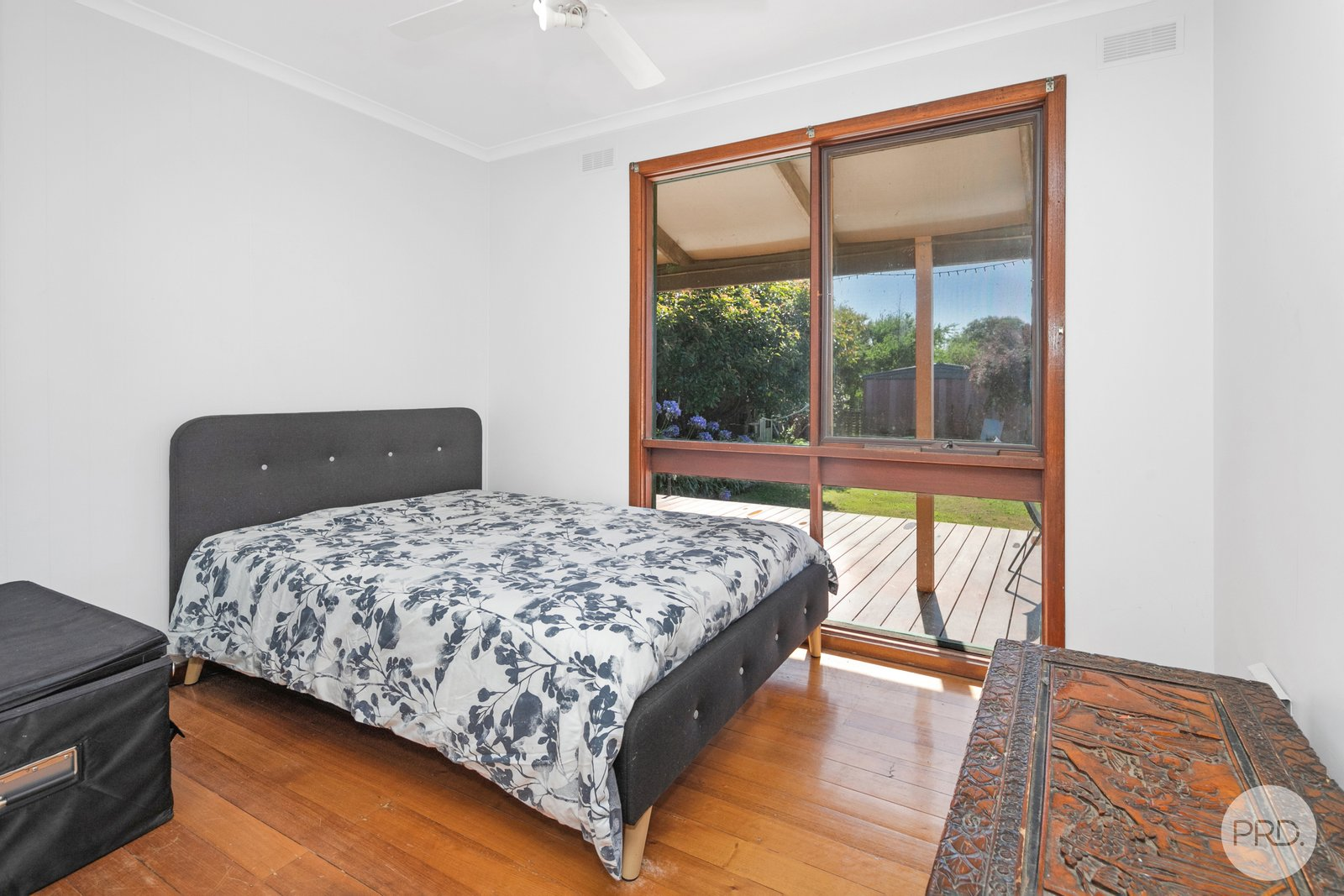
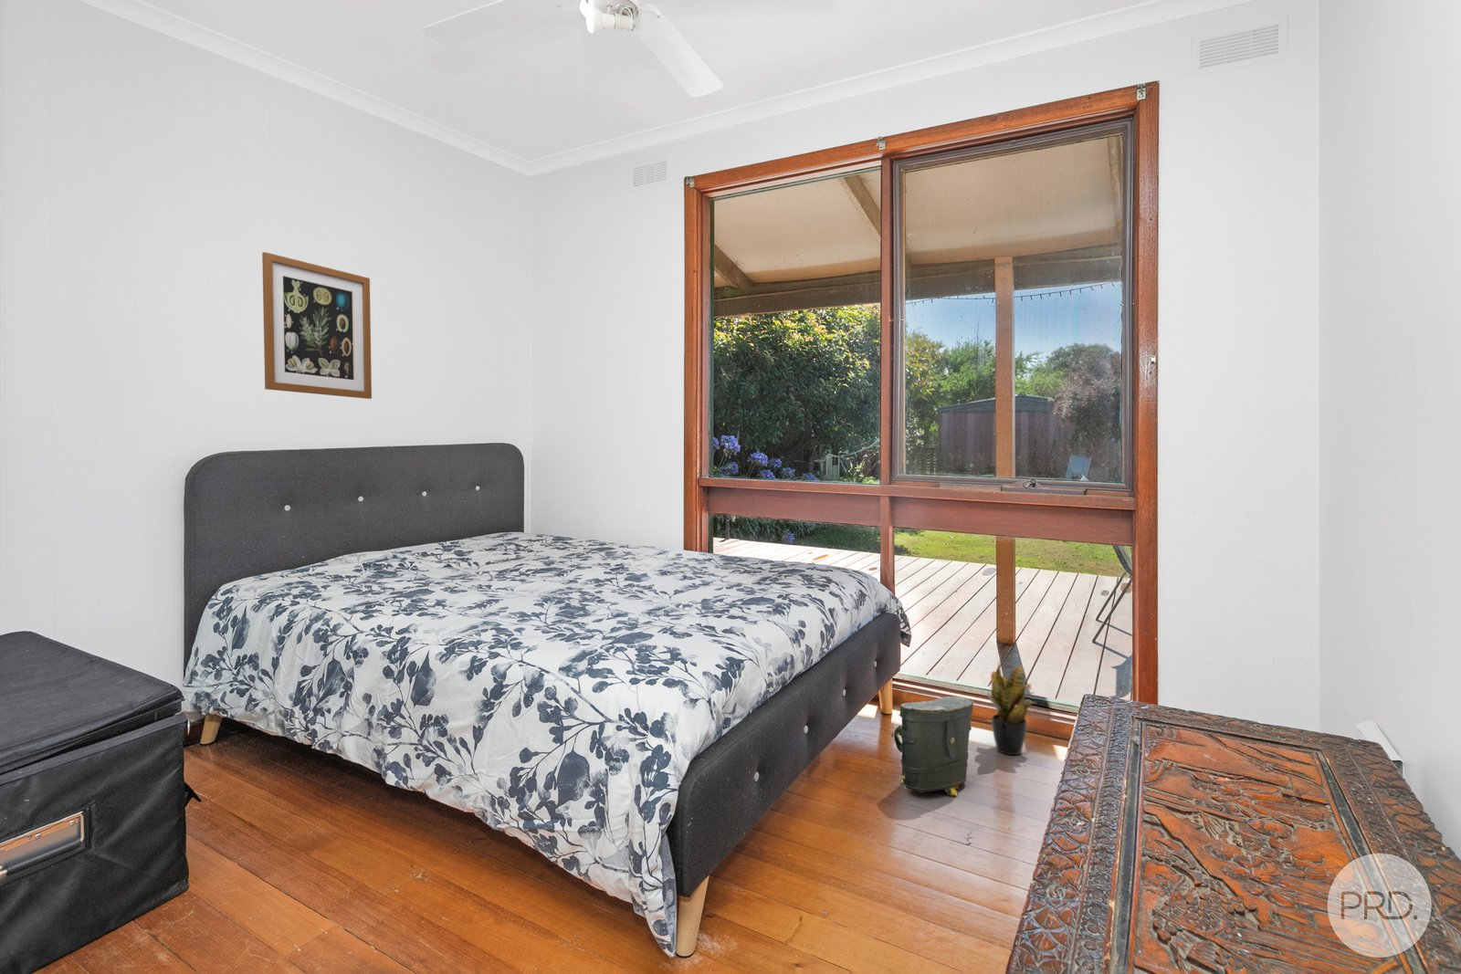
+ potted plant [986,661,1036,756]
+ wall art [261,251,373,400]
+ bag [890,696,974,797]
